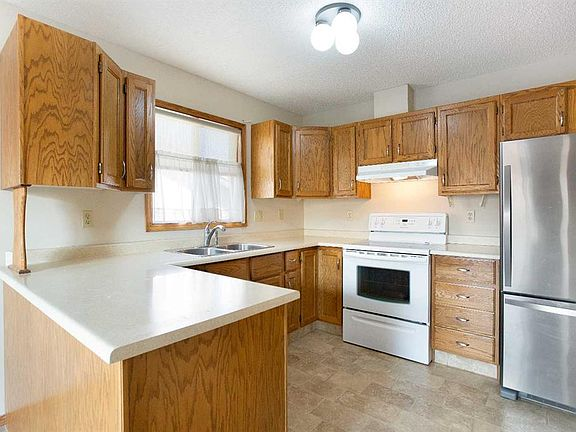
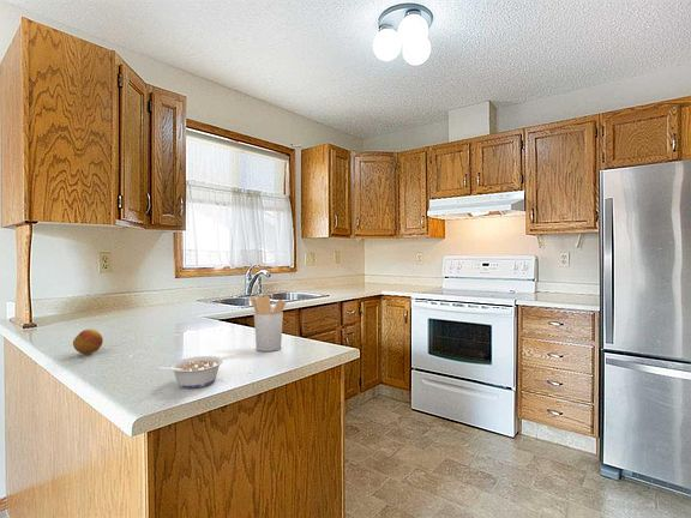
+ legume [158,355,224,390]
+ utensil holder [248,295,287,353]
+ fruit [72,327,104,355]
